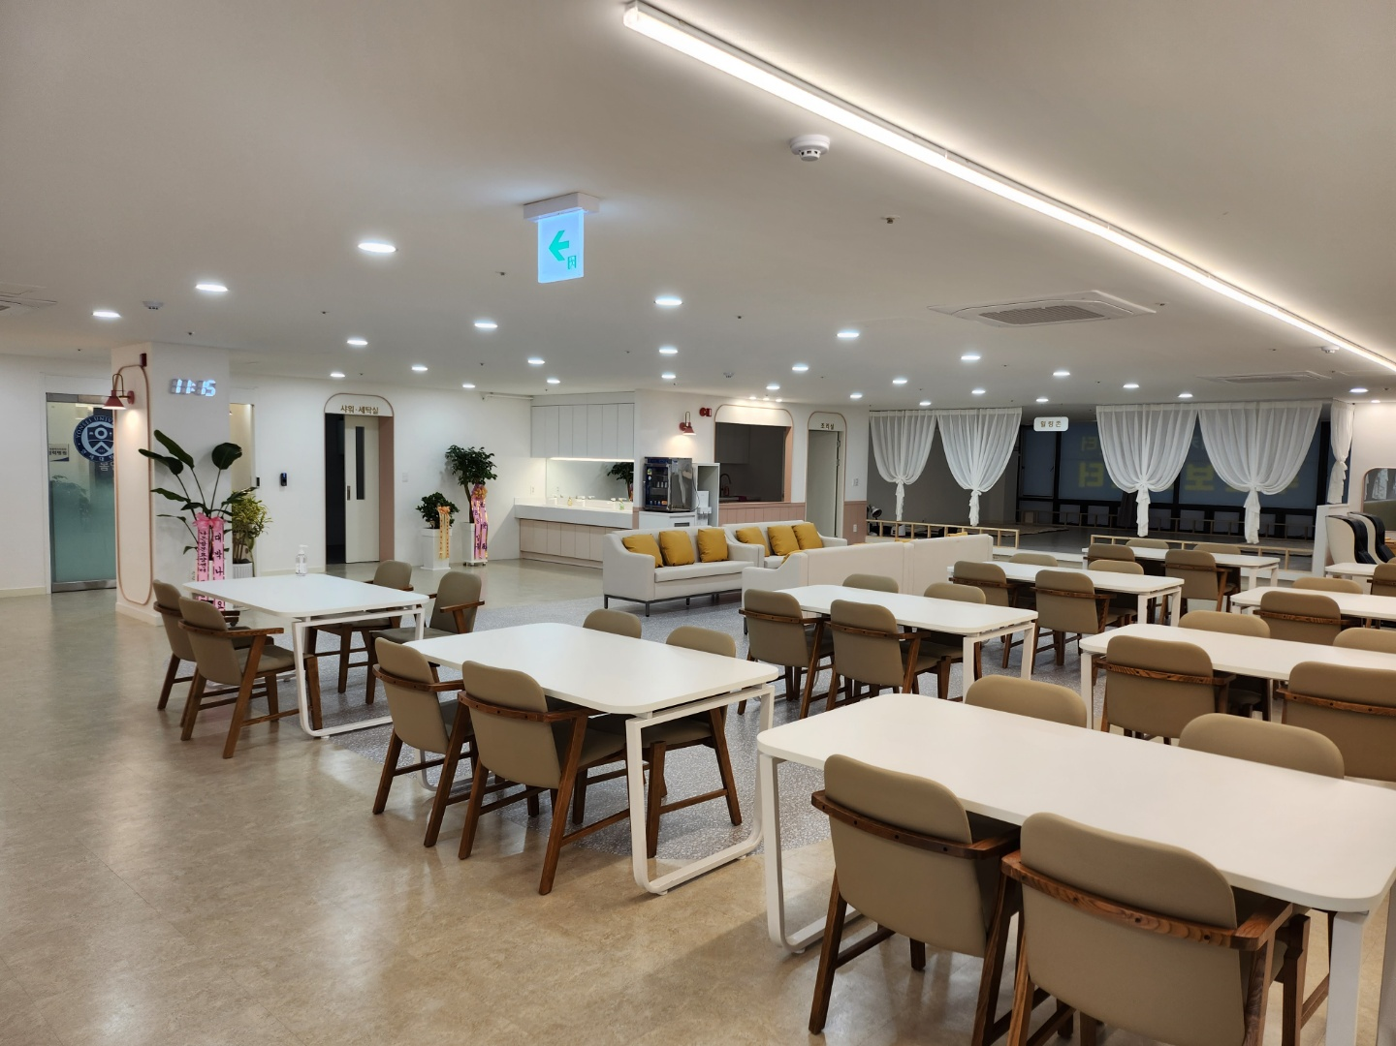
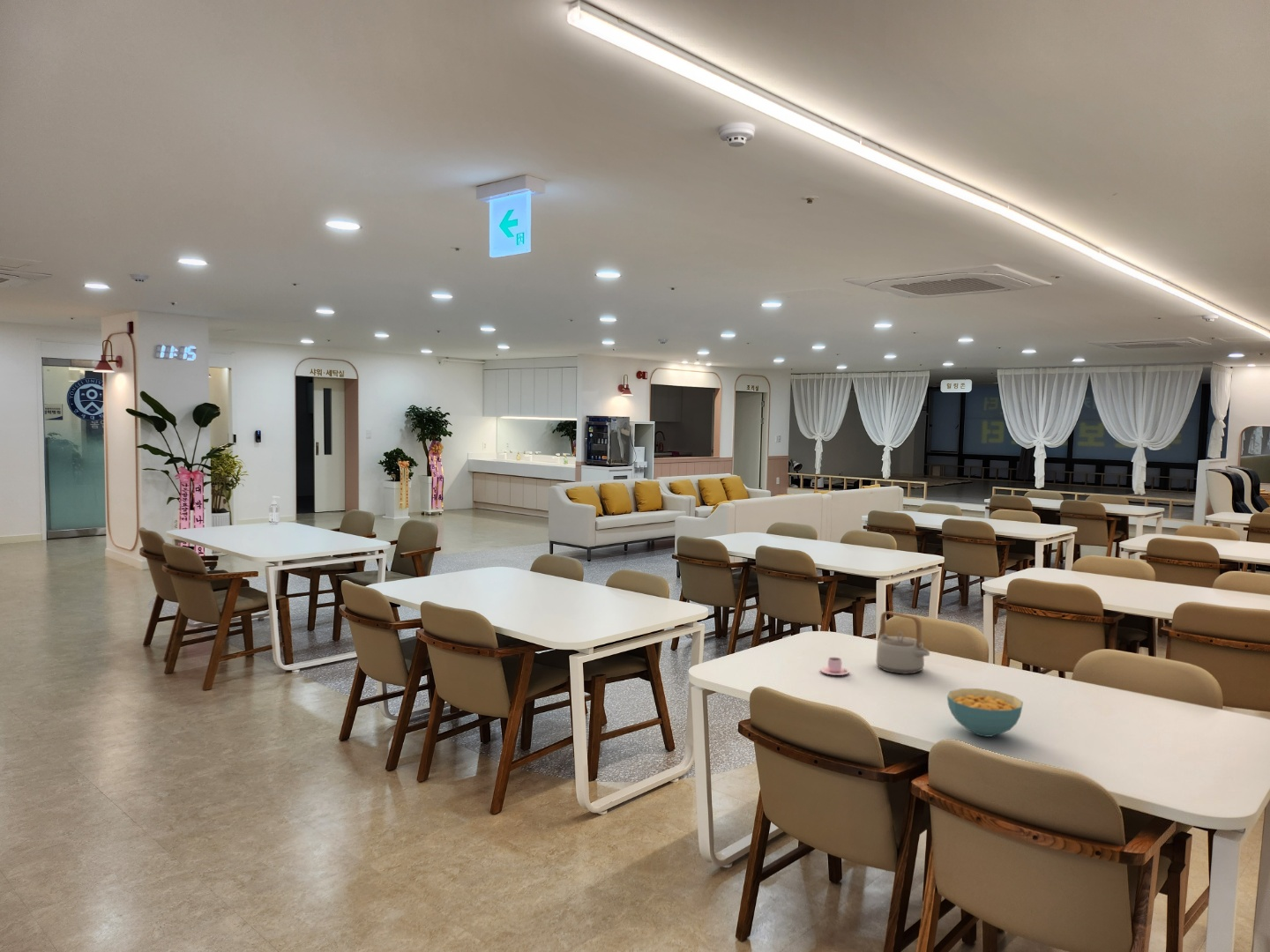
+ teacup [819,657,850,676]
+ cereal bowl [946,688,1024,738]
+ teapot [875,610,930,674]
